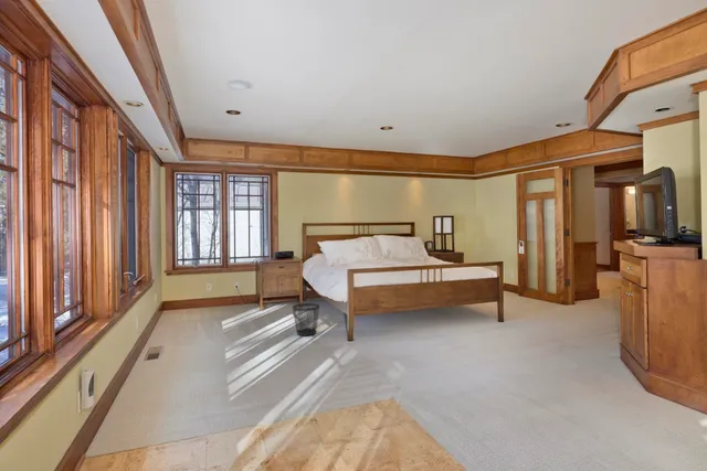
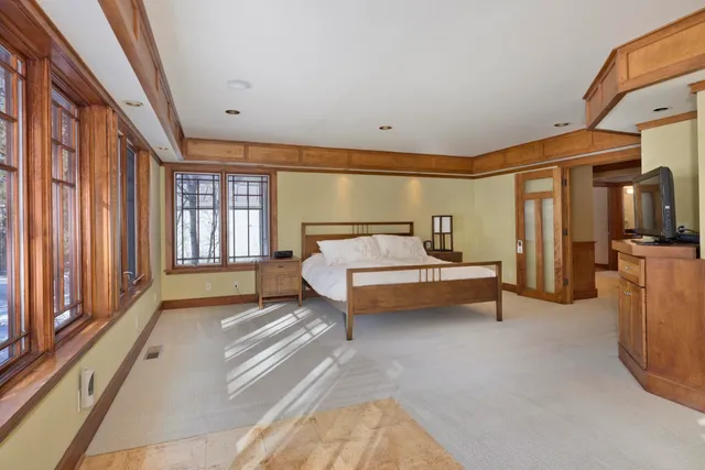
- wastebasket [292,302,320,336]
